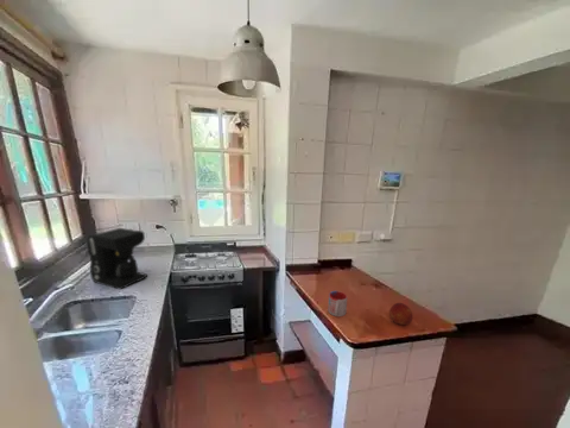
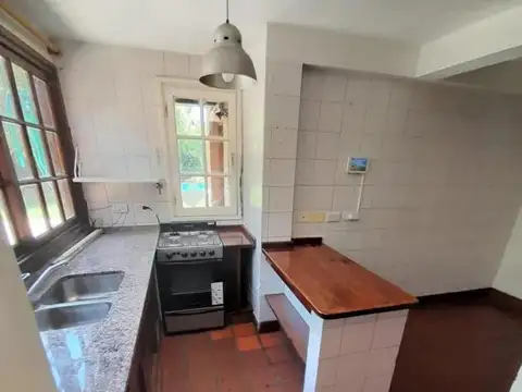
- mug [327,290,348,317]
- fruit [388,302,414,326]
- coffee maker [87,227,150,291]
